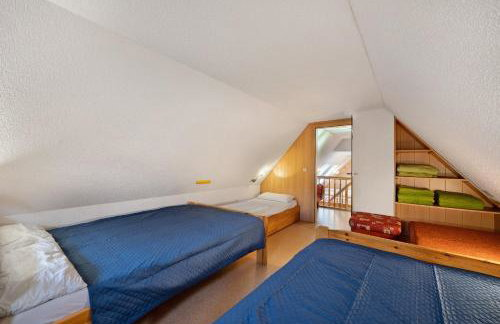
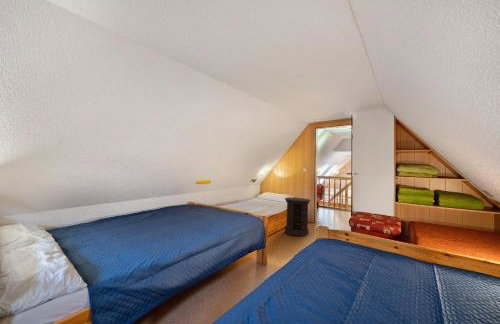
+ side table [284,197,312,237]
